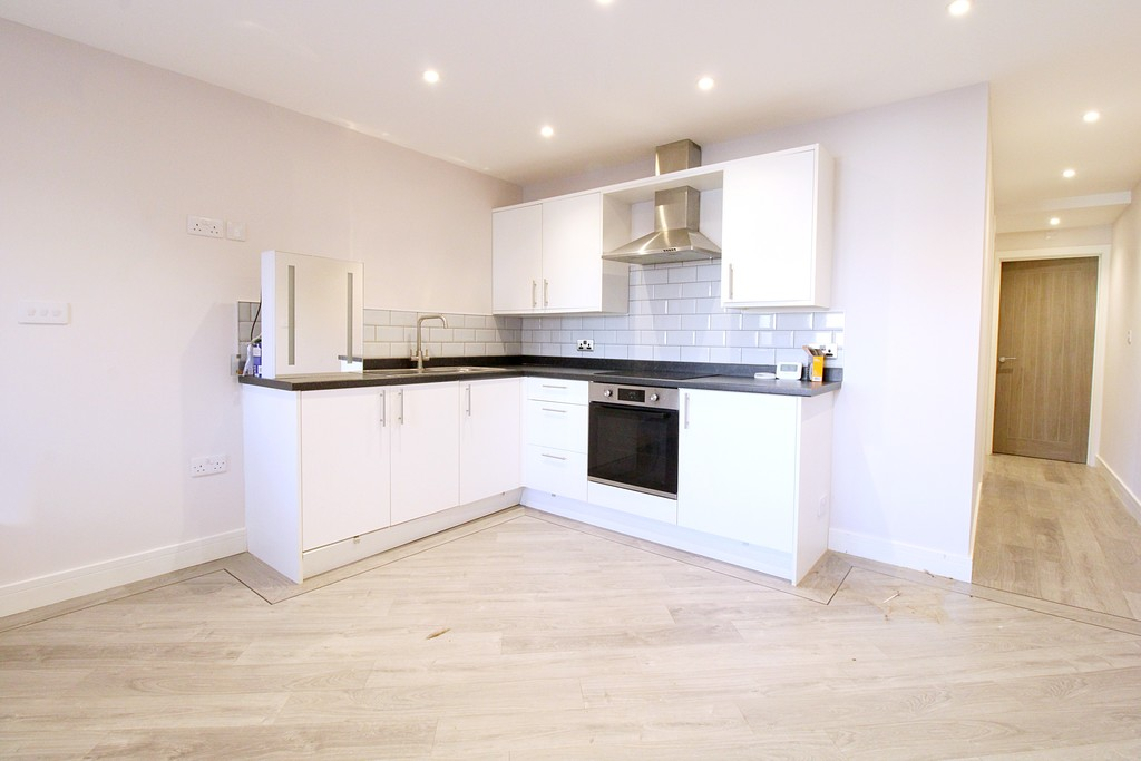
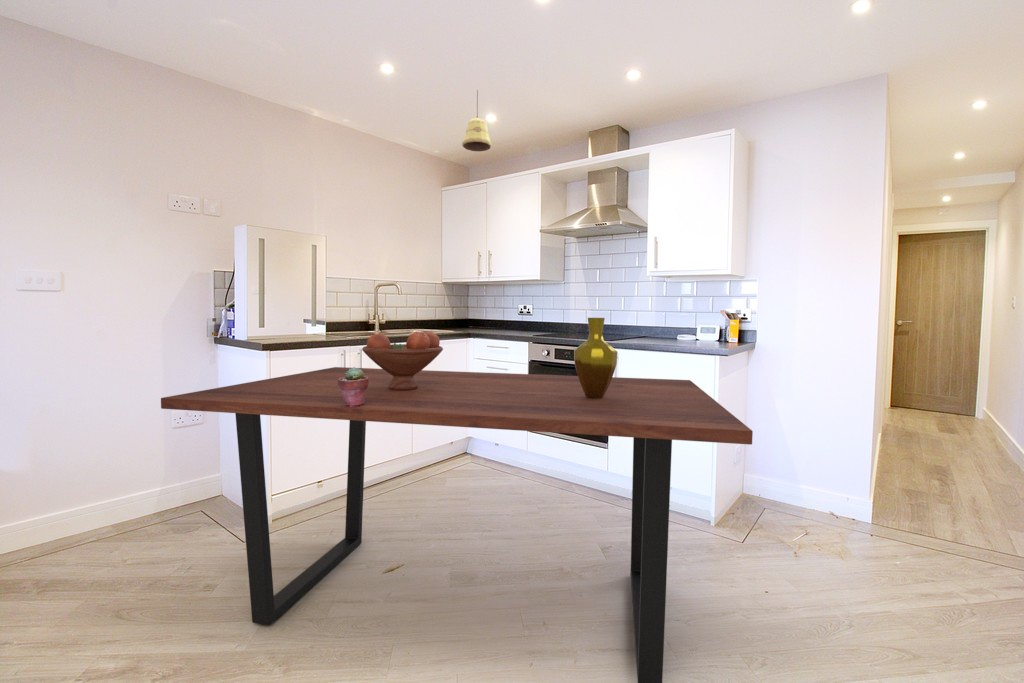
+ pendant light [461,89,493,152]
+ vase [573,317,618,399]
+ dining table [160,366,754,683]
+ potted succulent [338,366,369,407]
+ fruit bowl [361,331,444,390]
